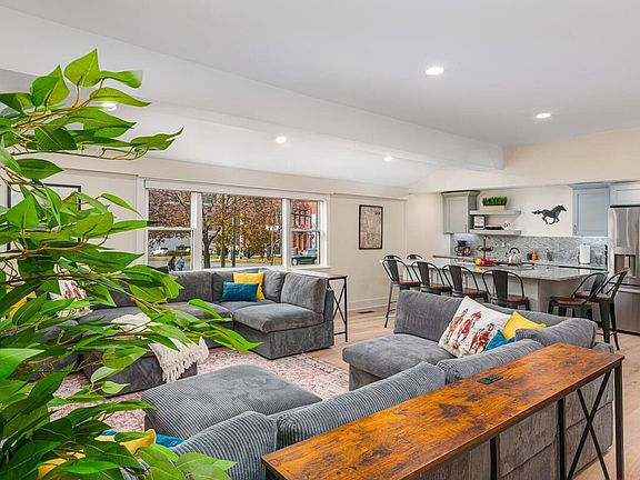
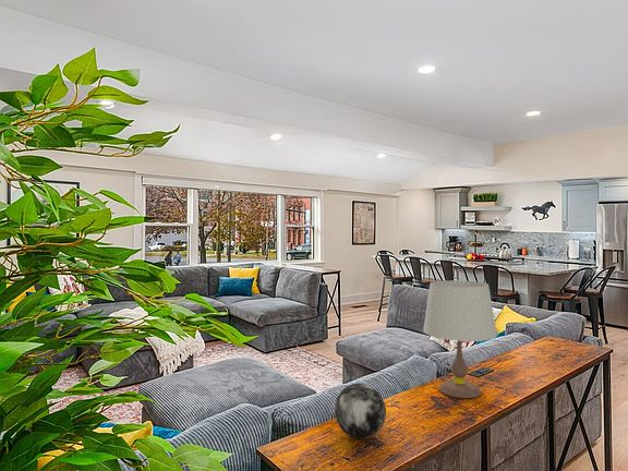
+ table lamp [422,279,498,399]
+ decorative orb [334,383,387,439]
